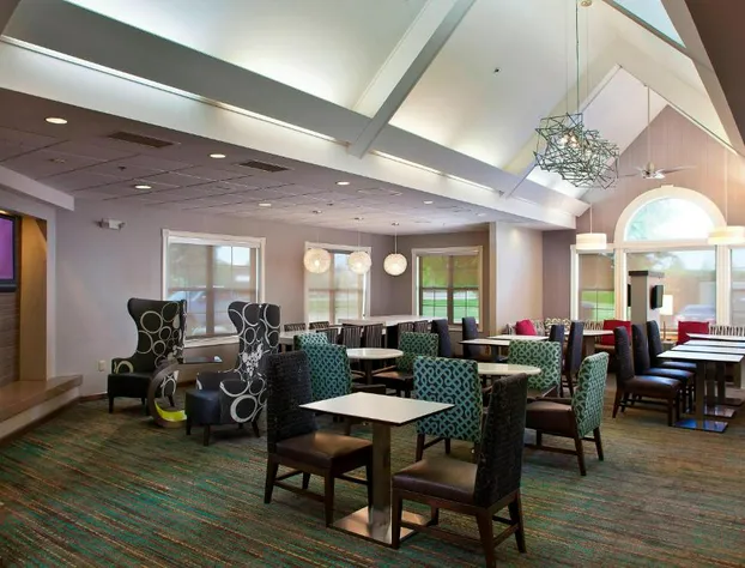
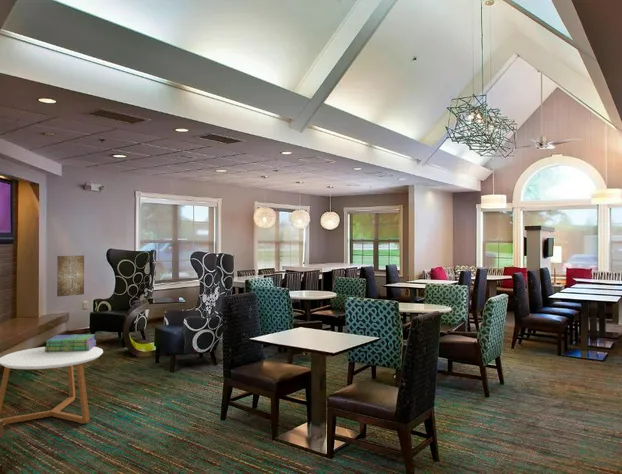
+ stack of books [45,333,97,352]
+ coffee table [0,346,104,426]
+ wall art [56,255,85,298]
